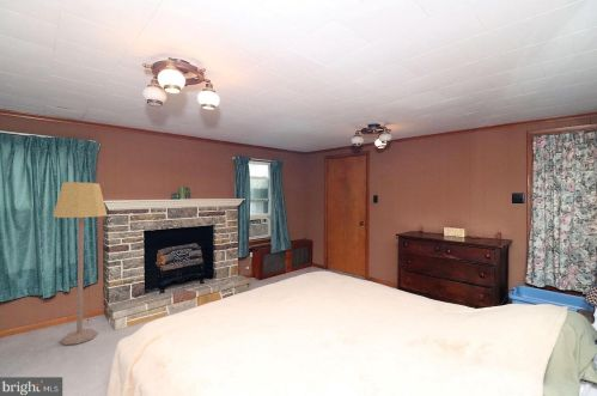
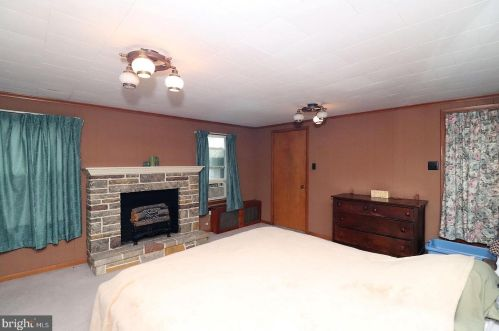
- lamp [51,181,108,346]
